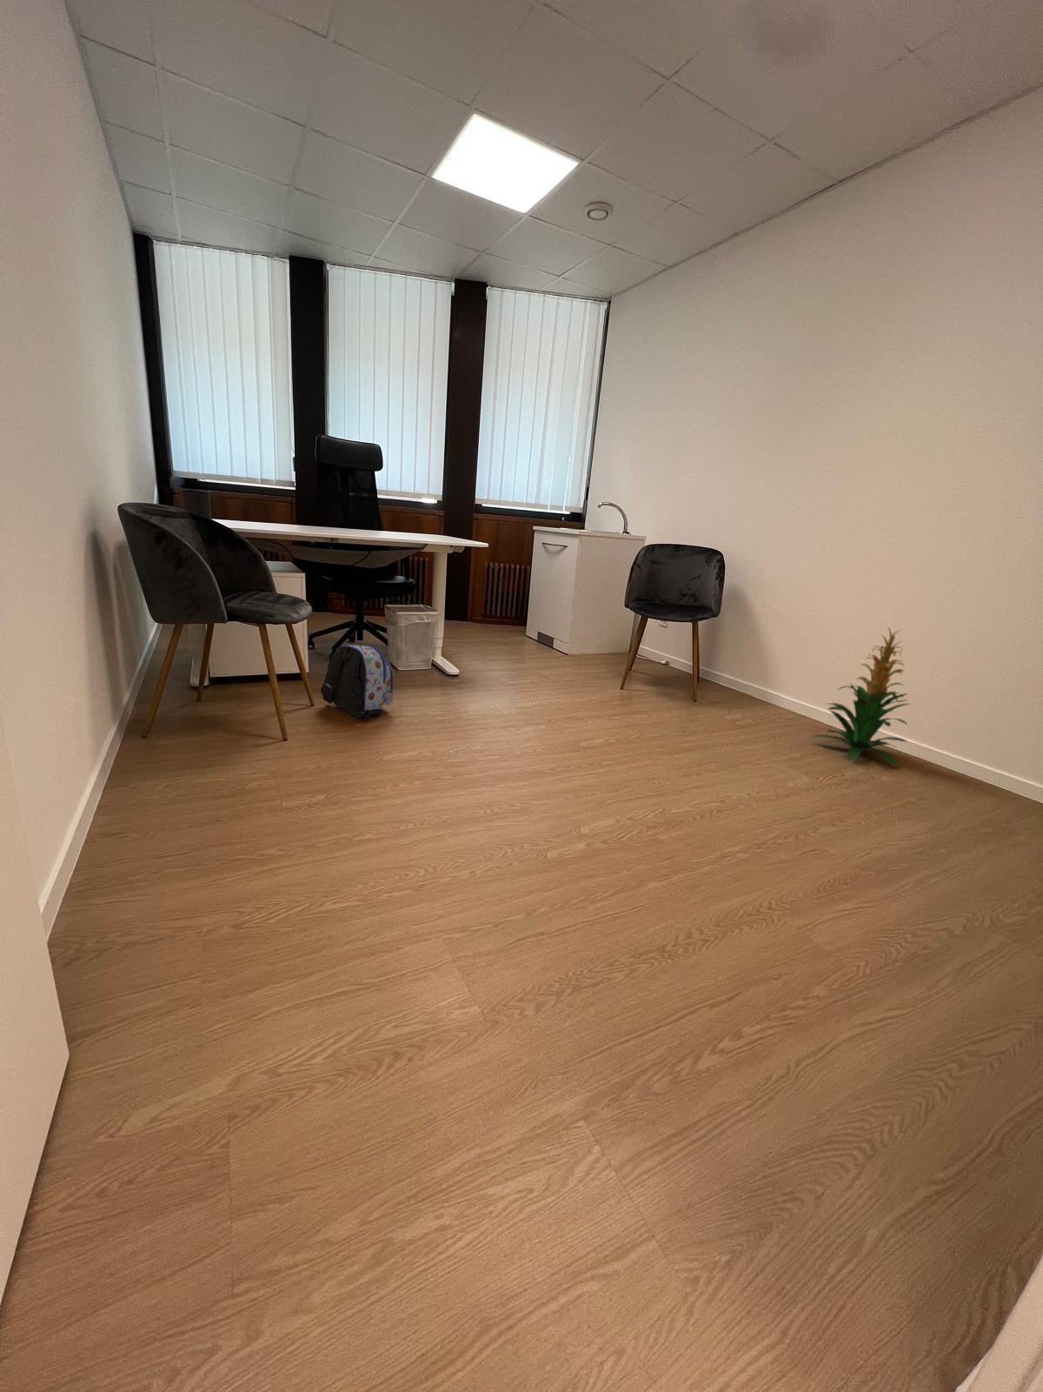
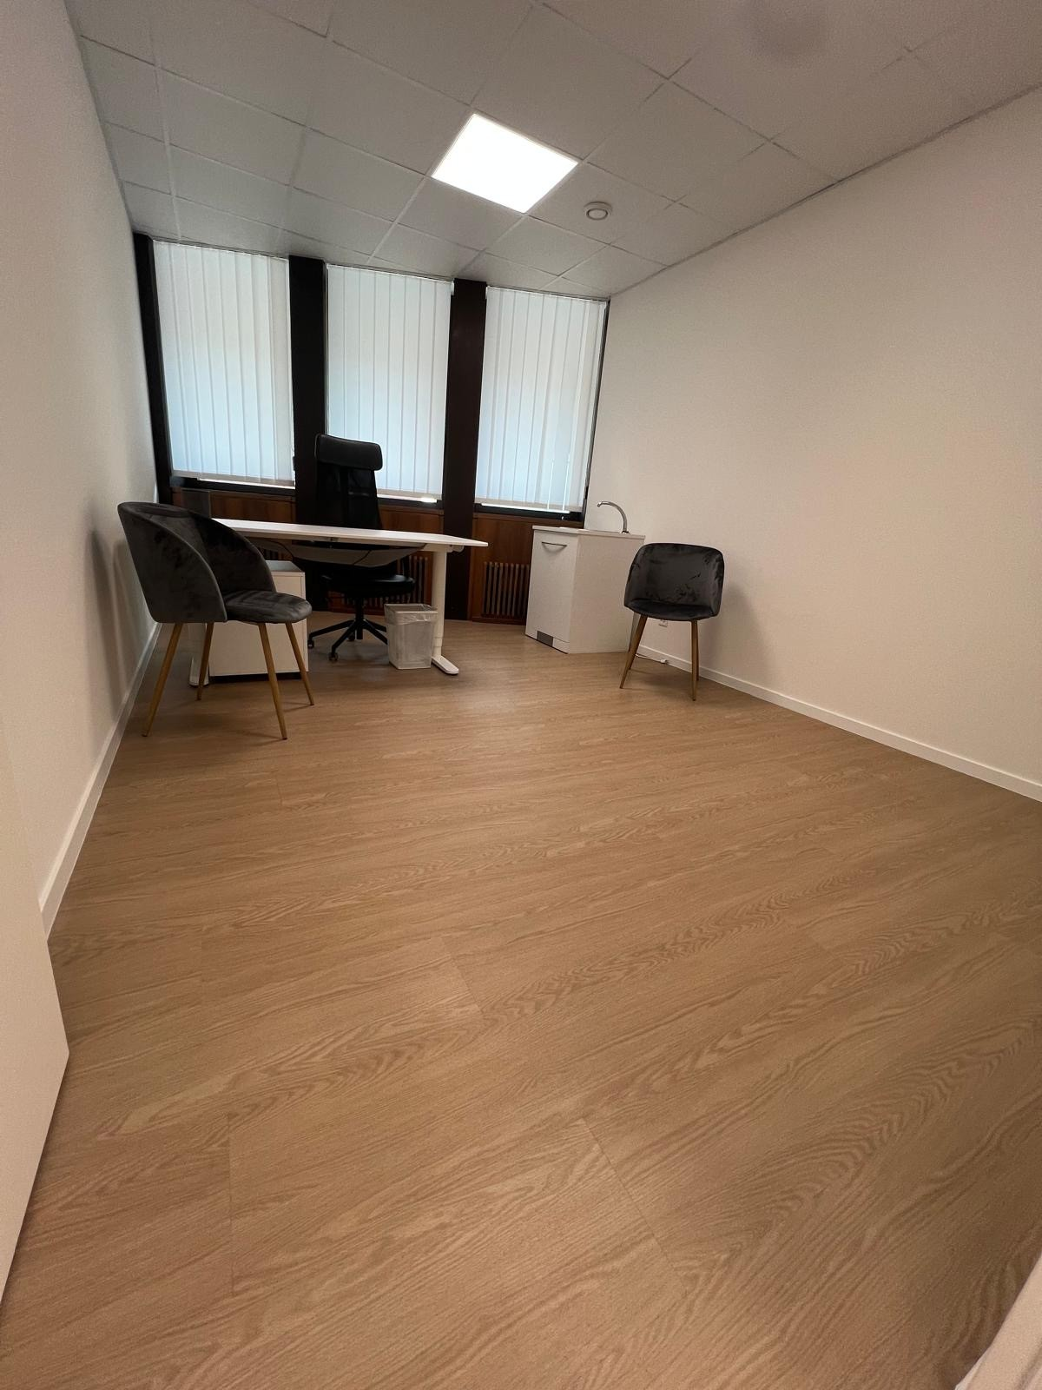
- backpack [320,643,394,719]
- indoor plant [810,626,912,768]
